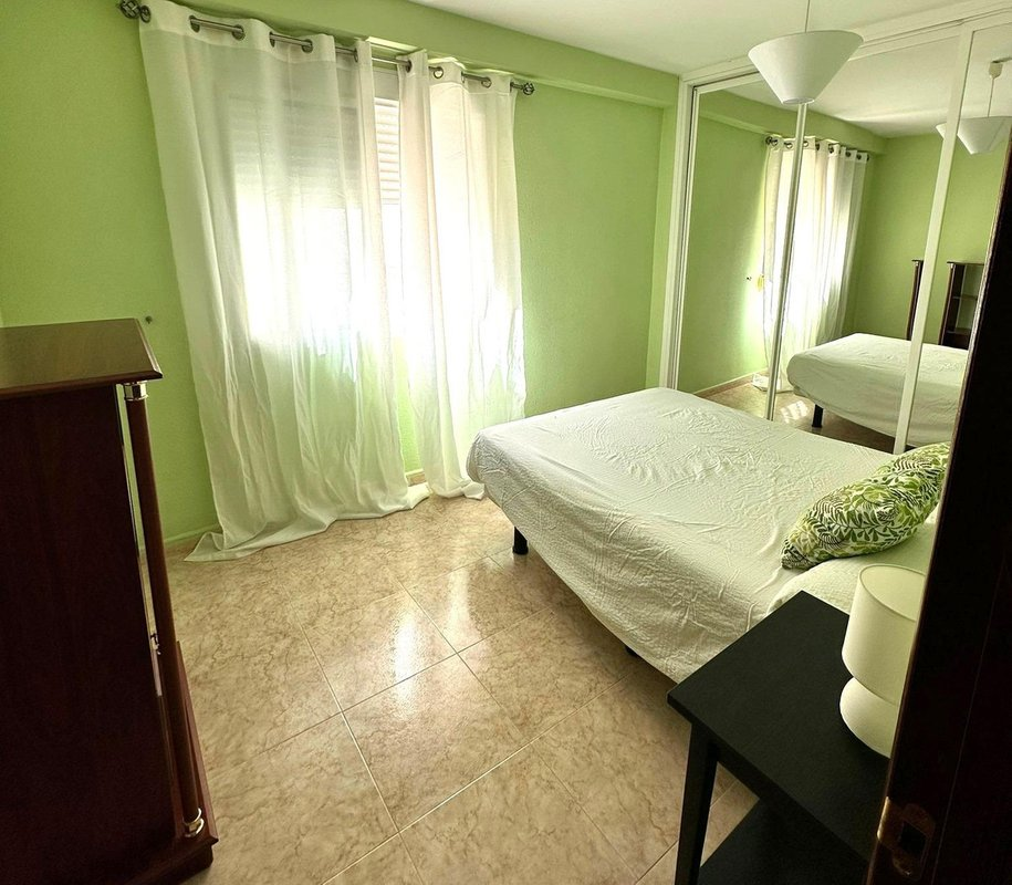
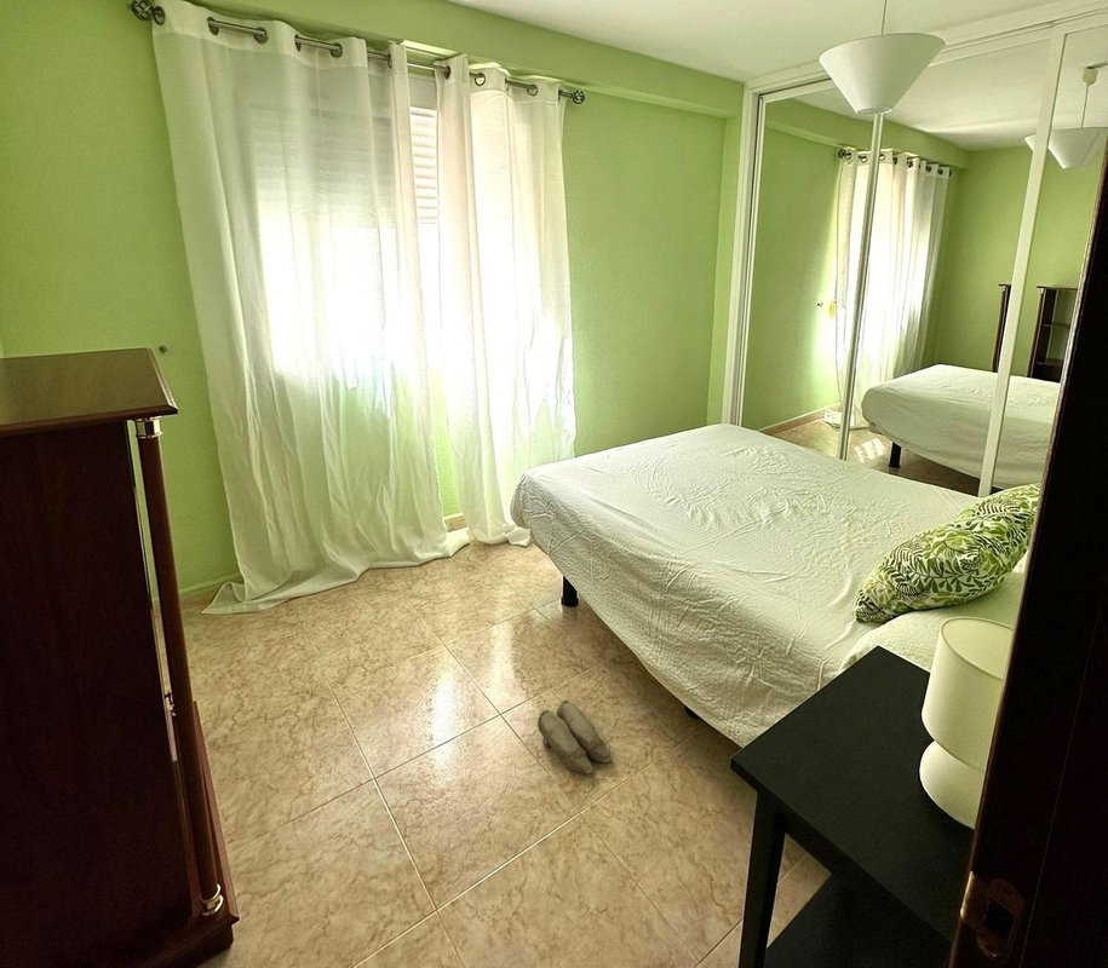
+ slippers [536,699,614,776]
